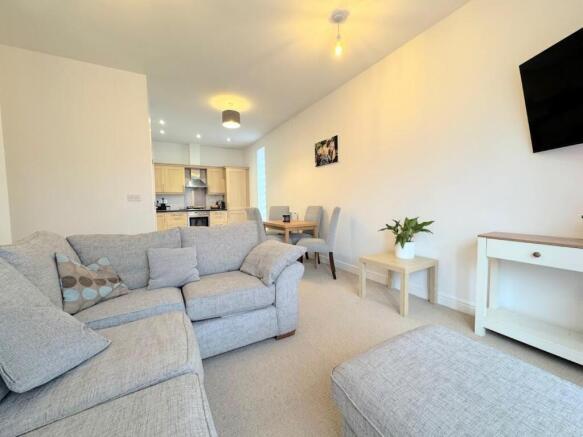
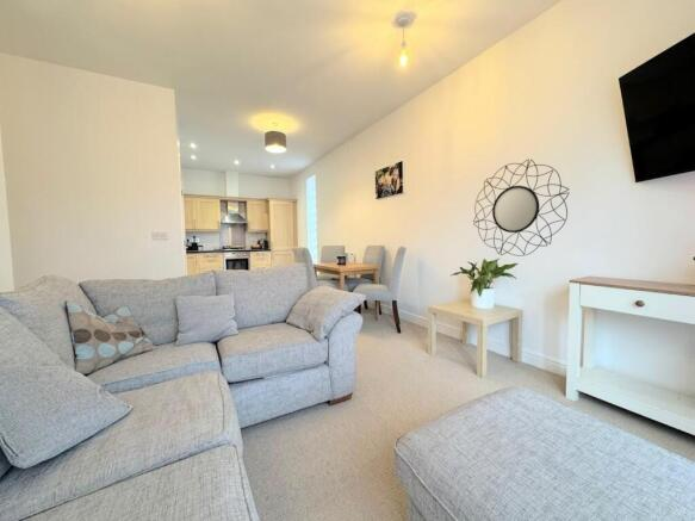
+ home mirror [472,157,570,258]
